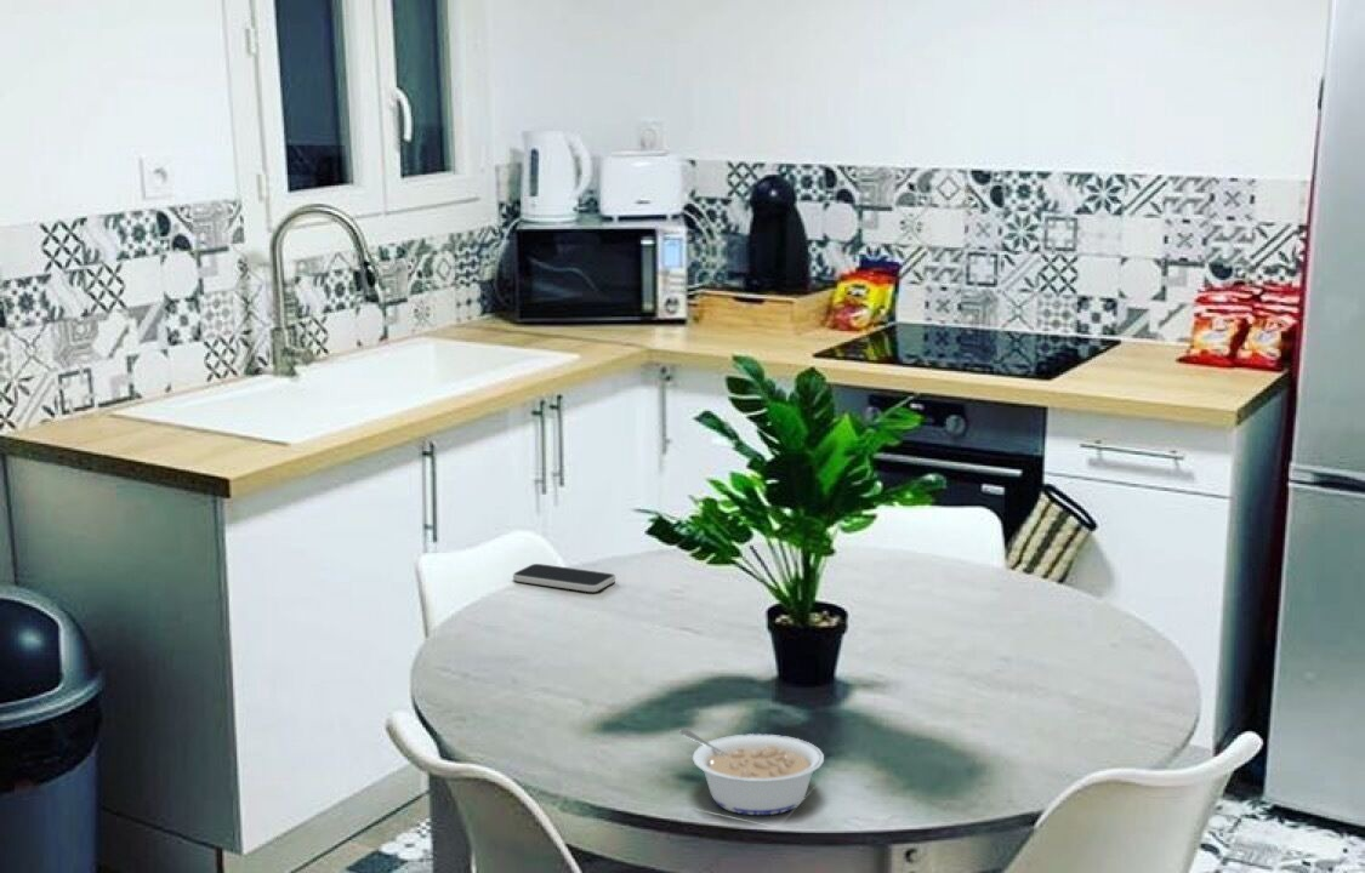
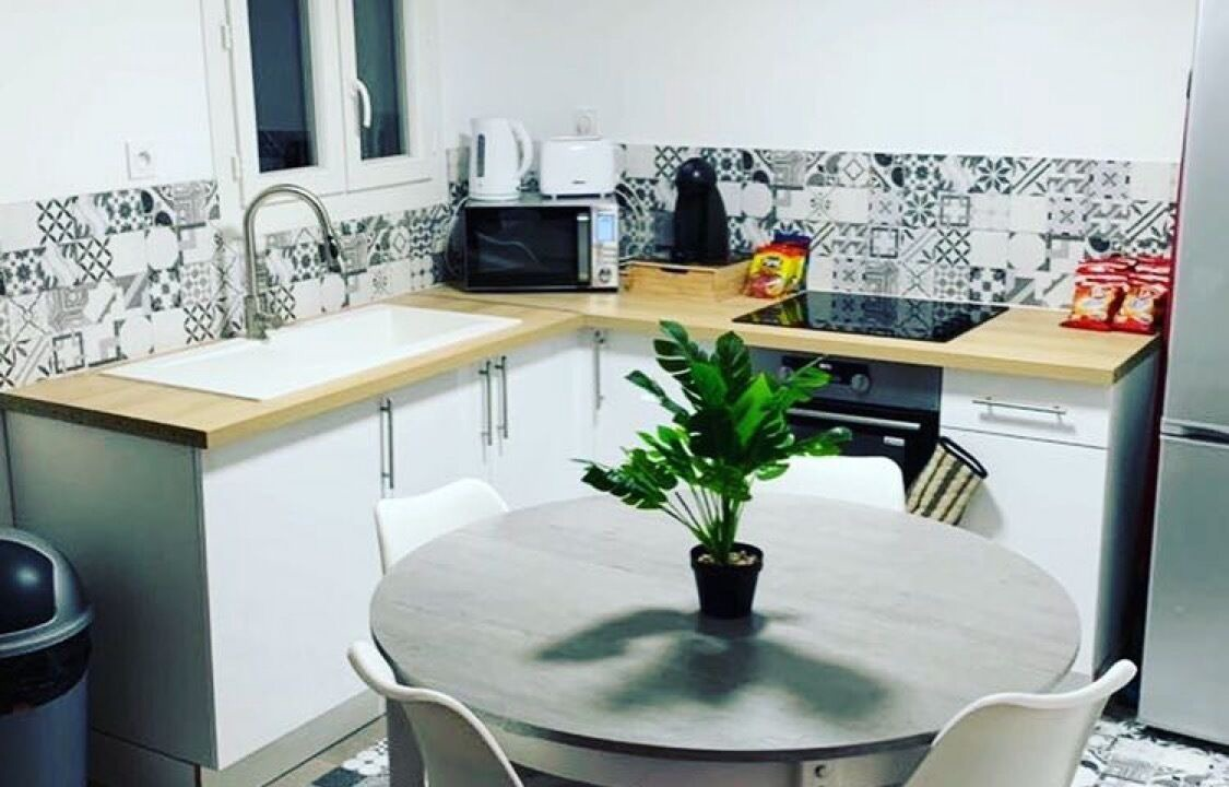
- legume [678,728,825,816]
- smartphone [512,563,616,593]
